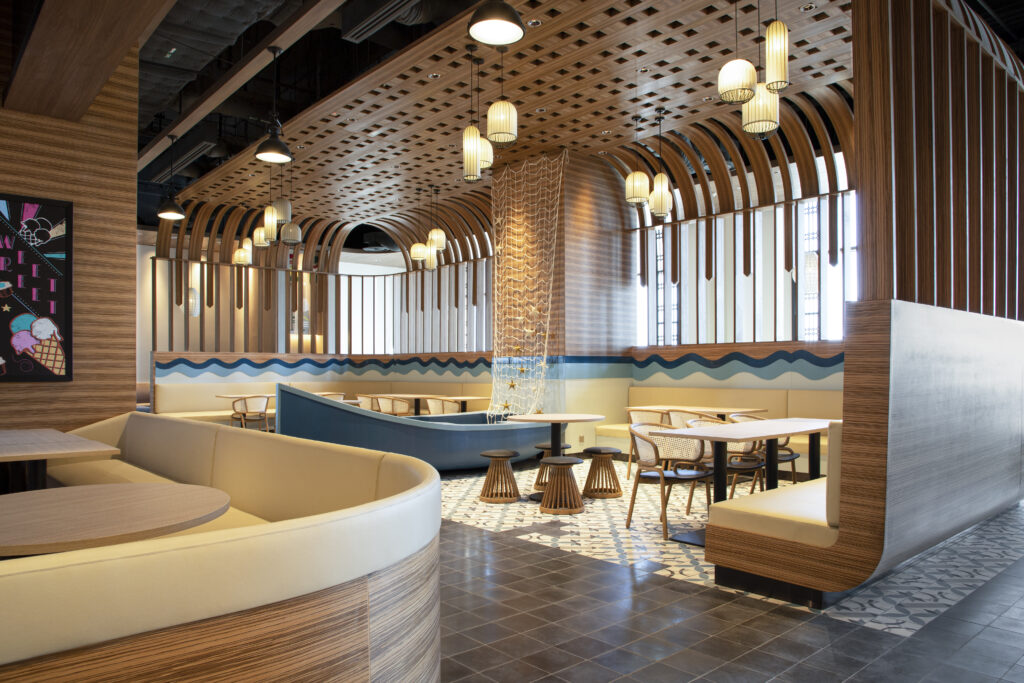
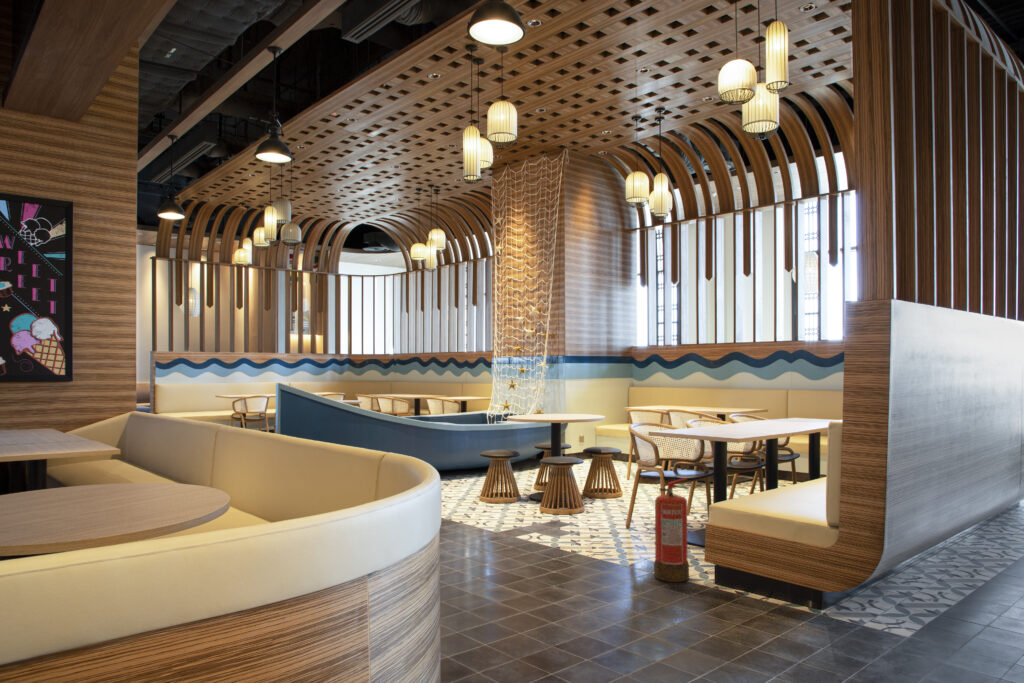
+ fire extinguisher [653,477,690,583]
